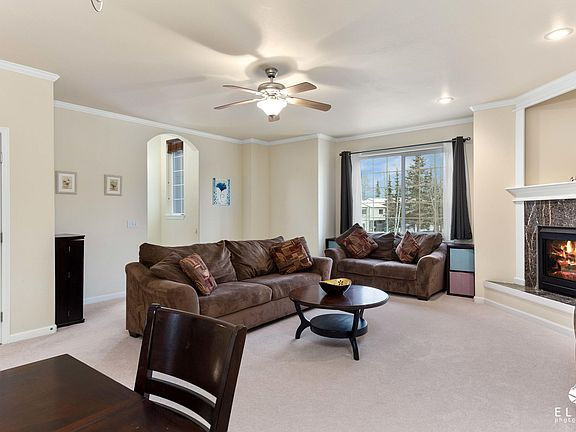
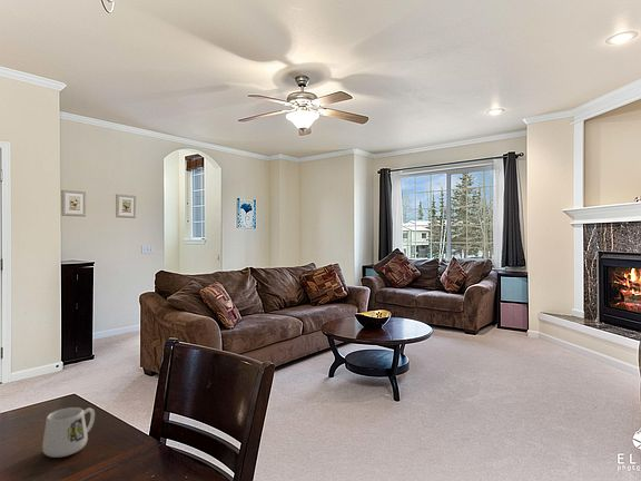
+ mug [41,406,96,459]
